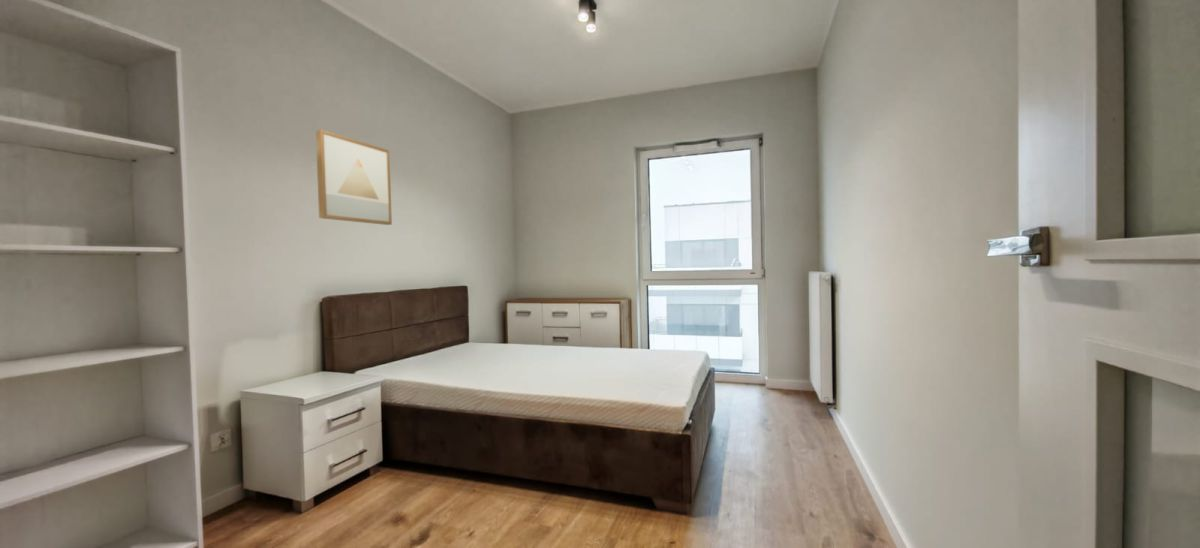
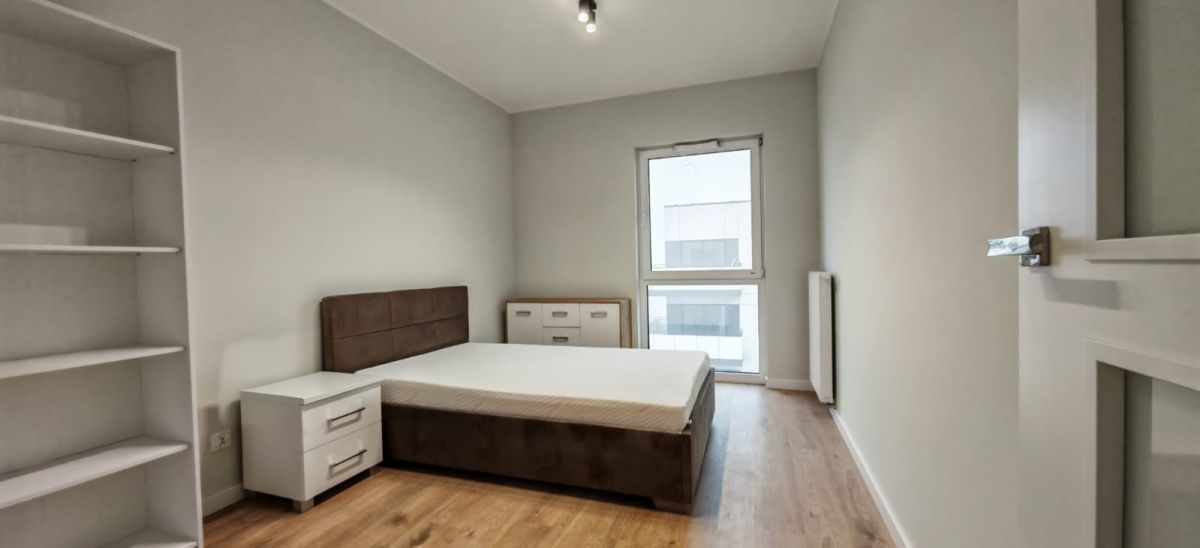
- wall art [315,128,393,226]
